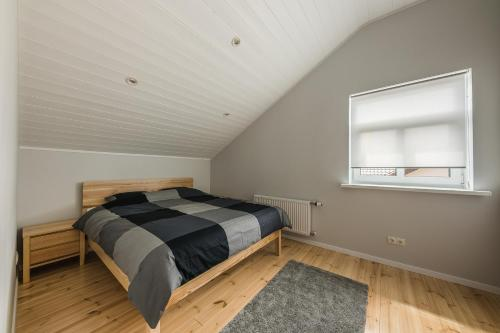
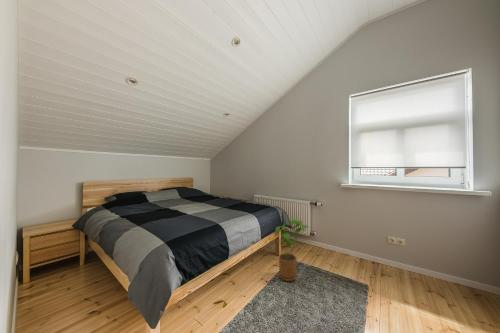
+ house plant [274,218,310,282]
